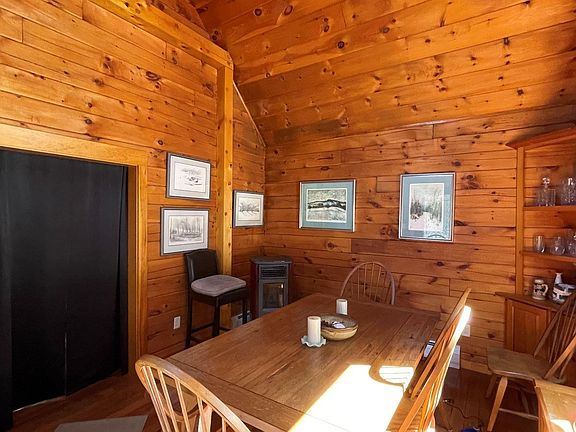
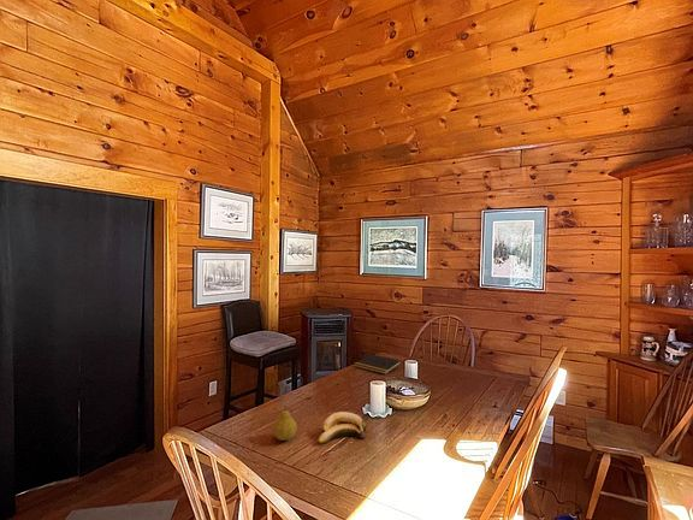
+ fruit [272,406,298,442]
+ notepad [353,353,402,376]
+ banana [316,410,367,444]
